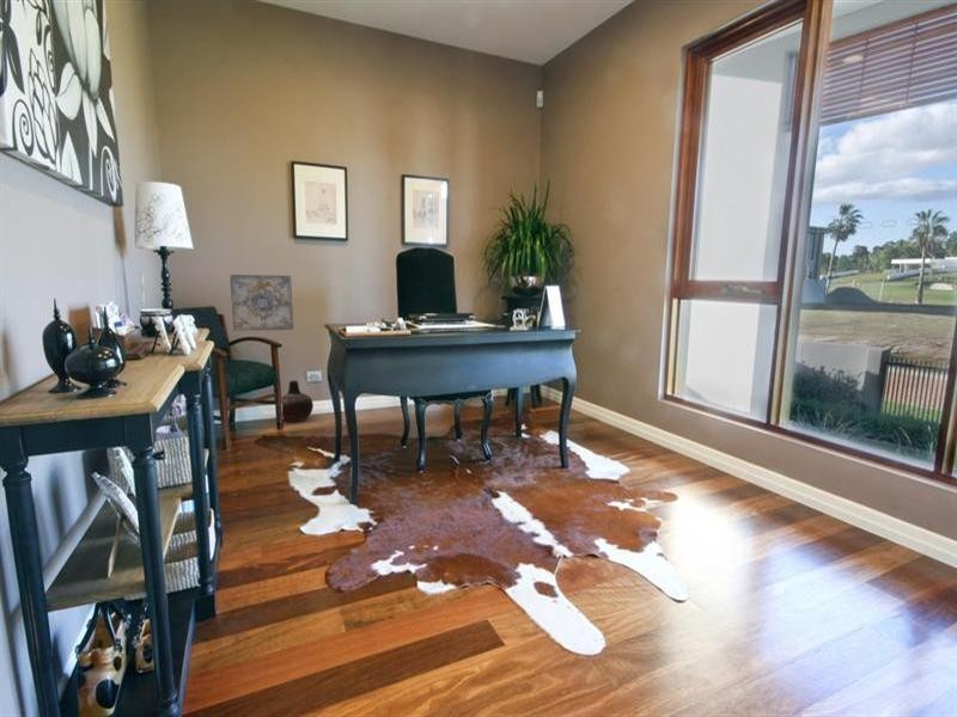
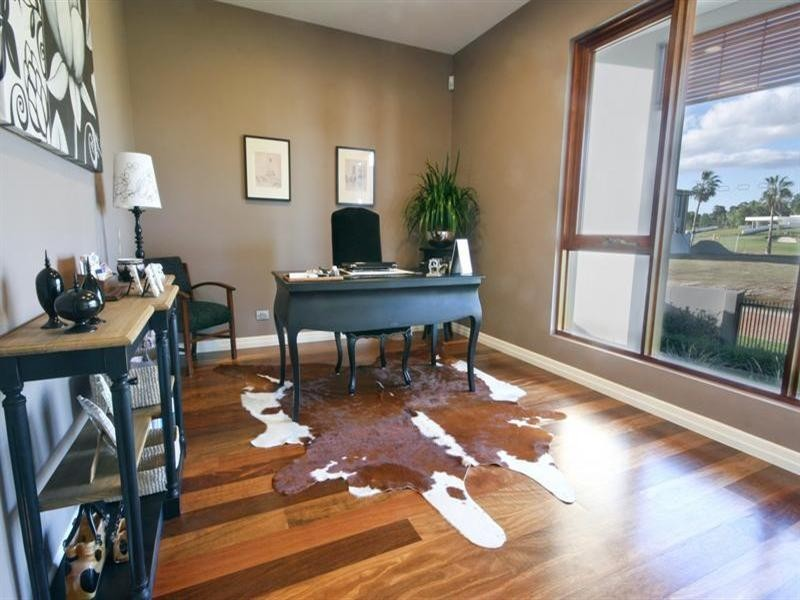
- vase [280,379,315,423]
- wall art [228,274,294,332]
